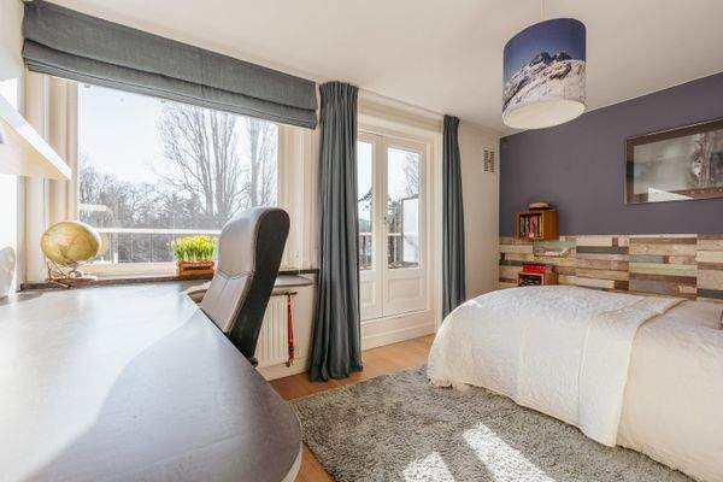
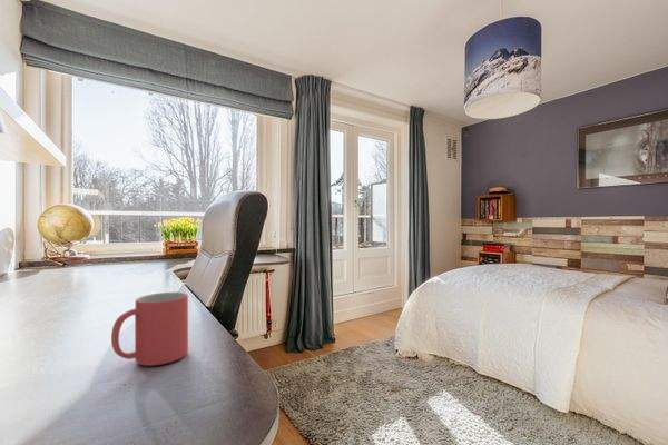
+ mug [110,291,189,367]
